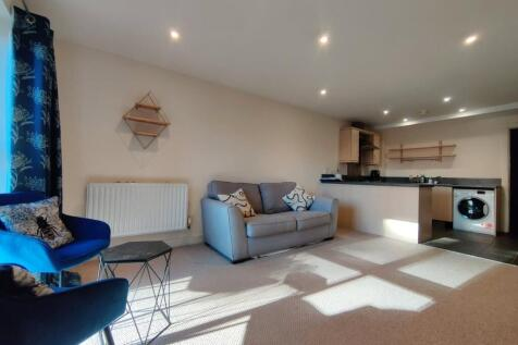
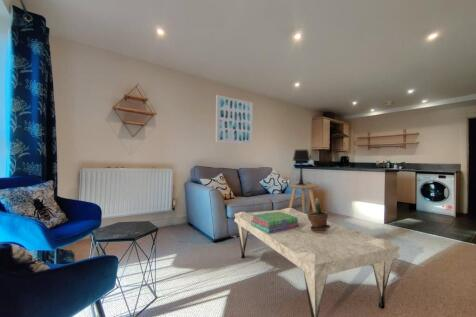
+ wall art [215,94,254,145]
+ side table [287,182,320,214]
+ table lamp [292,149,311,185]
+ stack of books [251,212,299,233]
+ coffee table [233,207,401,317]
+ potted plant [307,197,330,232]
